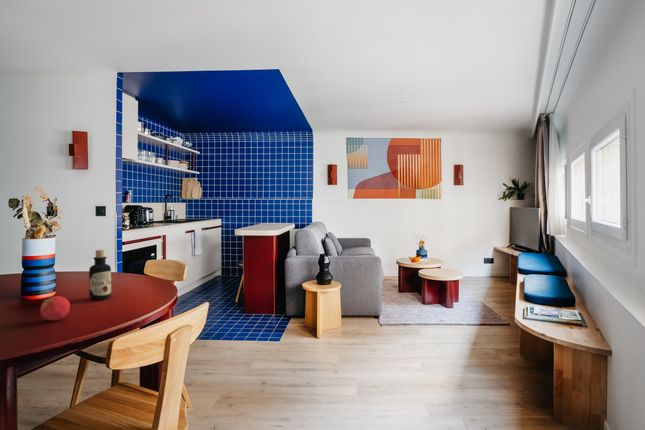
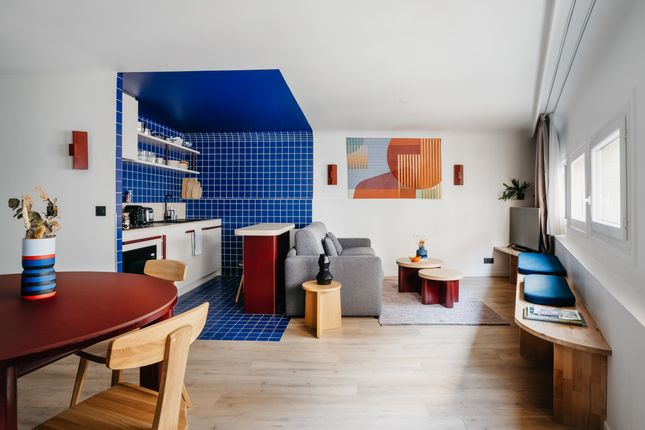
- fruit [39,295,71,321]
- bottle [88,249,112,301]
